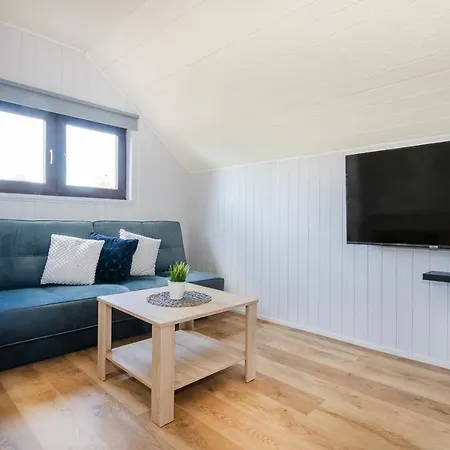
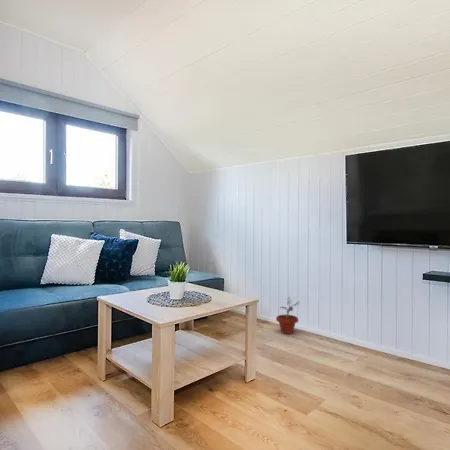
+ potted plant [275,297,301,335]
